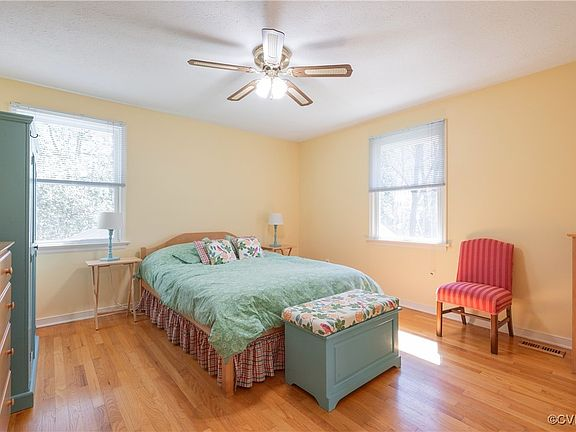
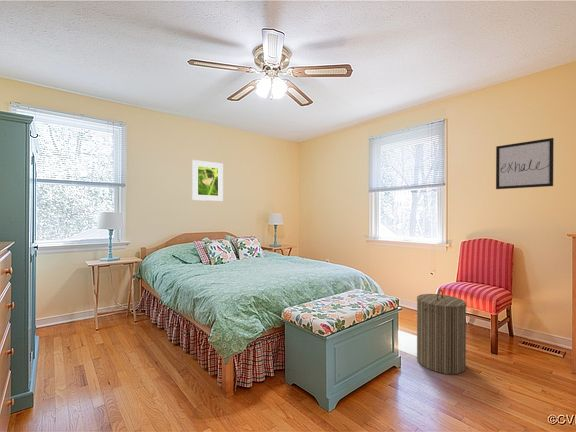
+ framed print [191,159,224,202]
+ wall art [495,137,555,190]
+ laundry hamper [416,289,467,375]
